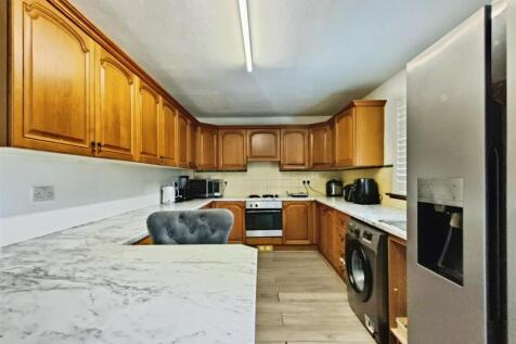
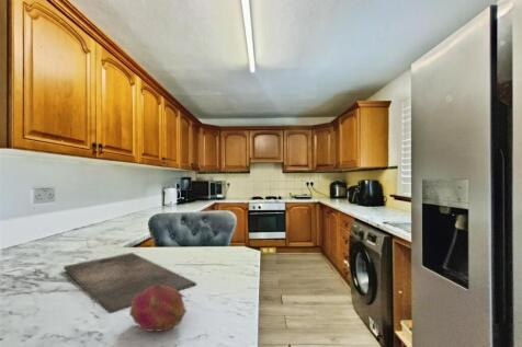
+ cutting board [63,252,197,314]
+ fruit [128,285,188,333]
